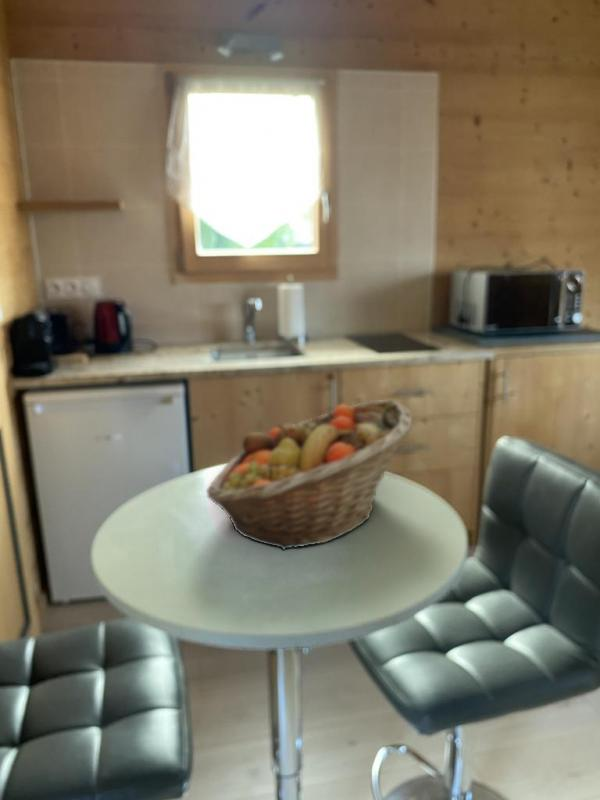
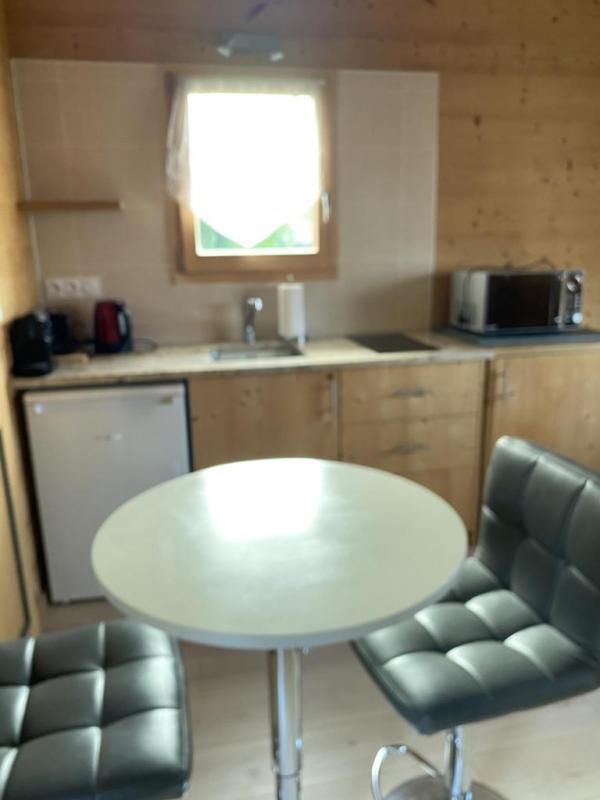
- fruit basket [205,399,414,551]
